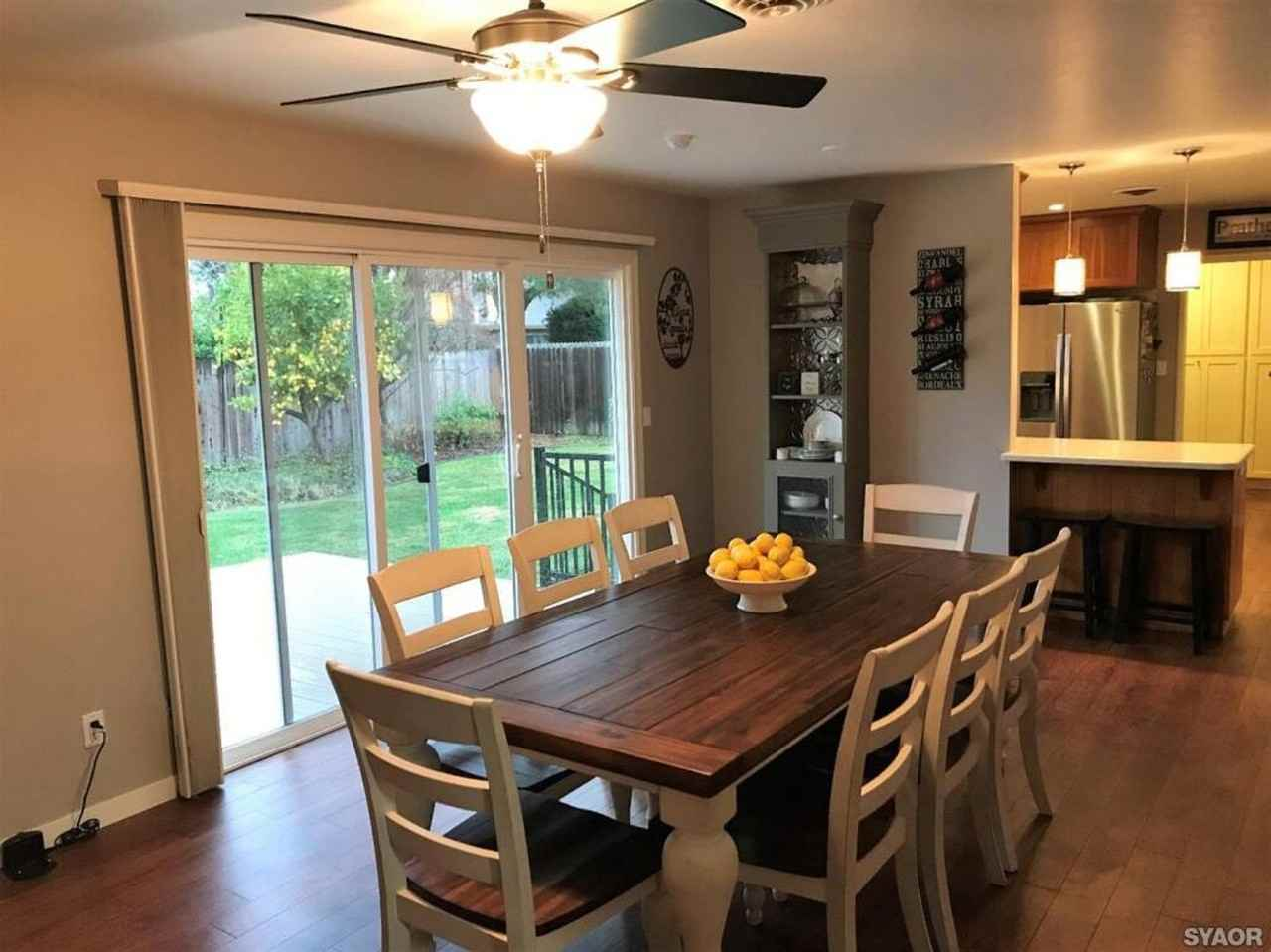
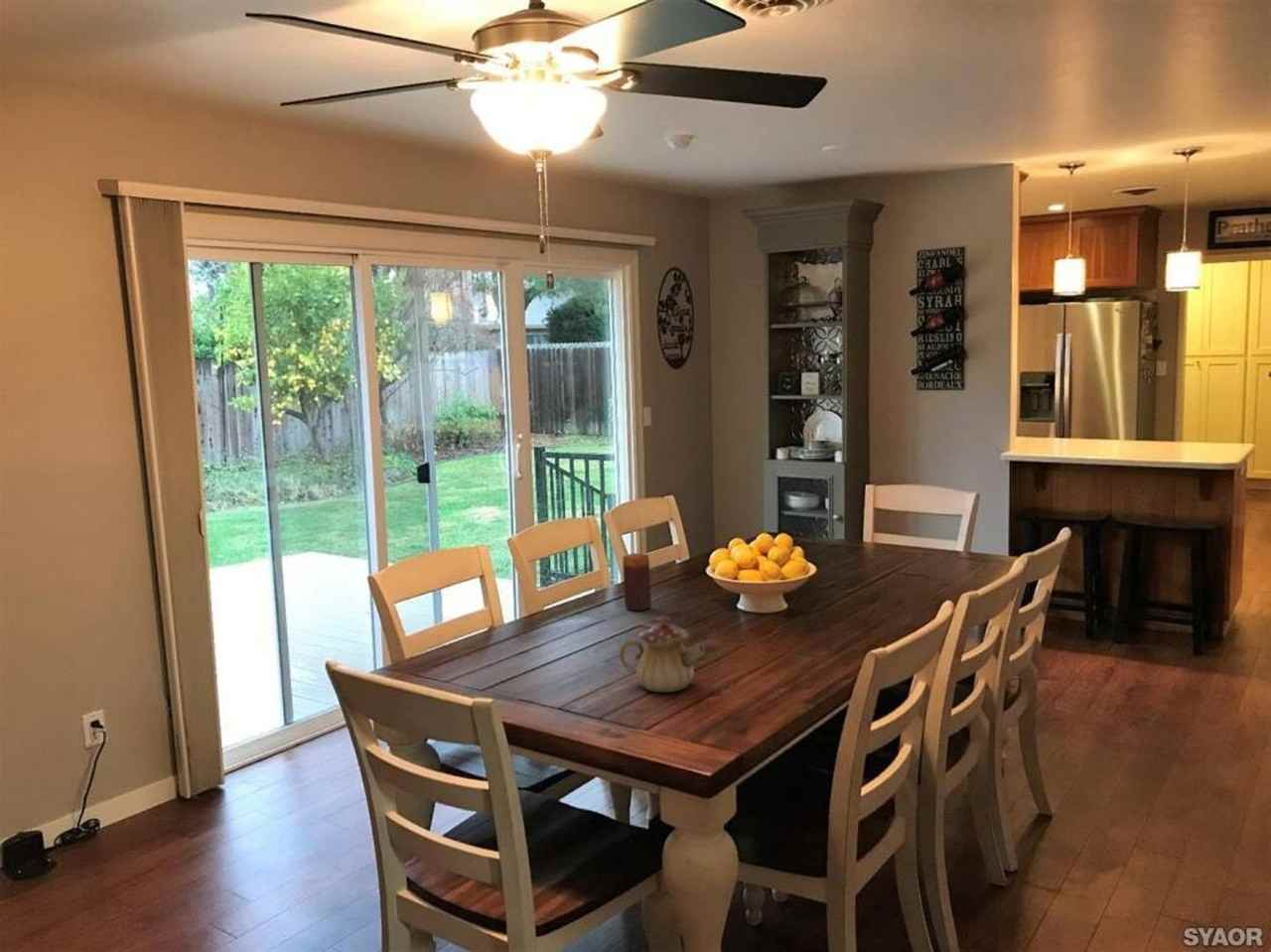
+ candle [622,552,652,612]
+ teapot [618,614,706,693]
